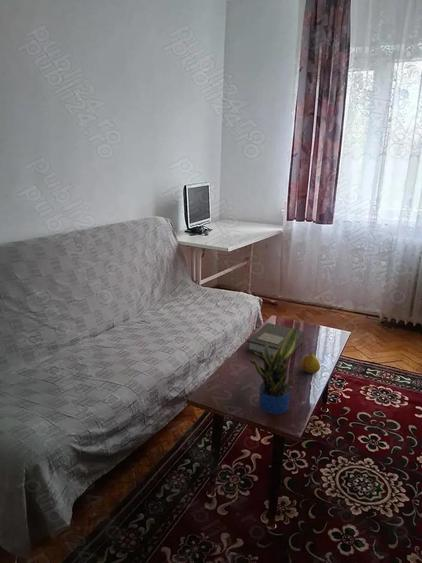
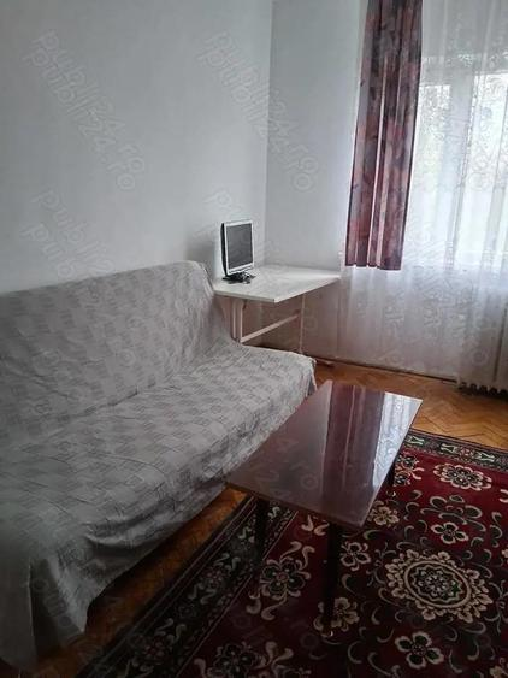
- potted plant [249,323,302,415]
- fruit [300,349,321,374]
- book [245,322,305,362]
